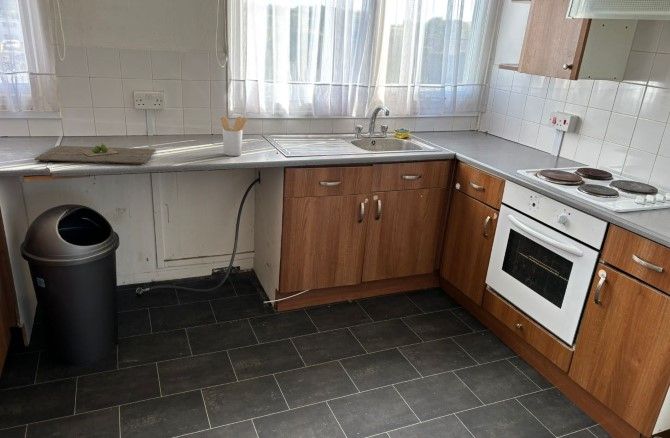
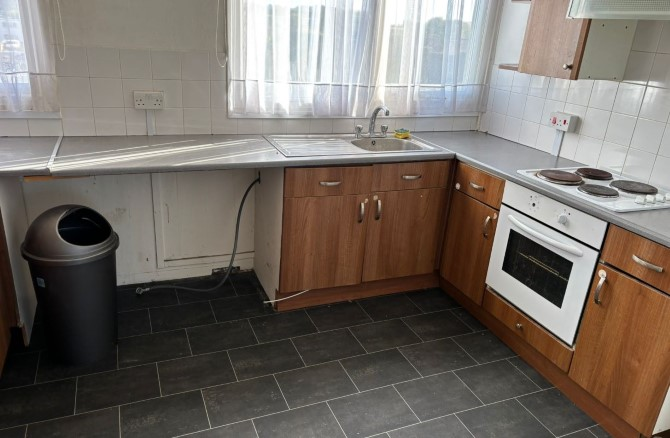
- utensil holder [220,115,248,157]
- cutting board [33,142,157,165]
